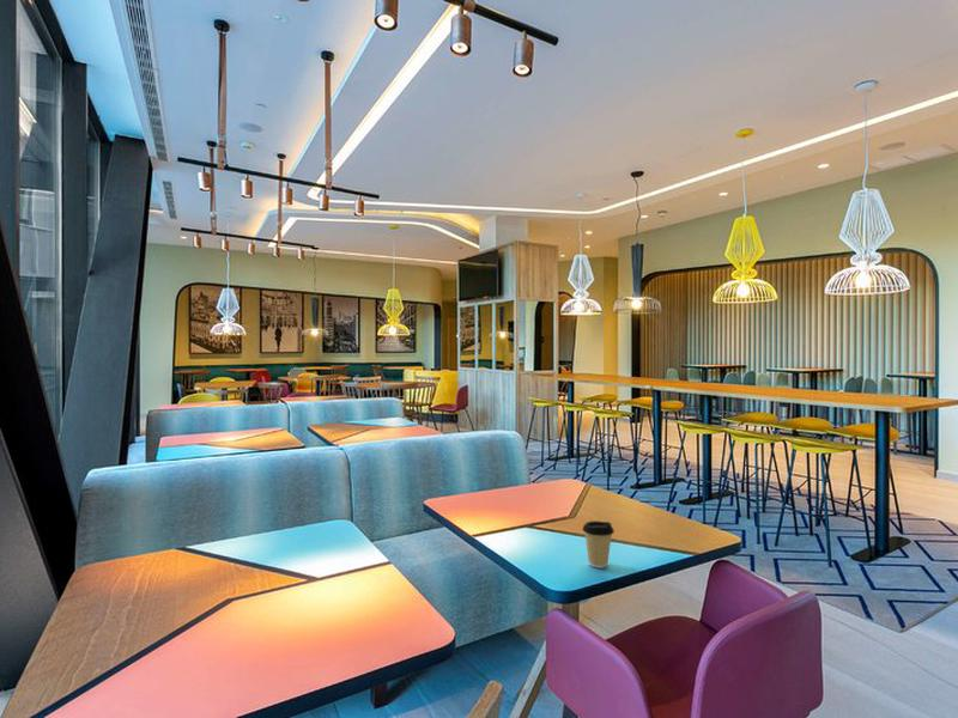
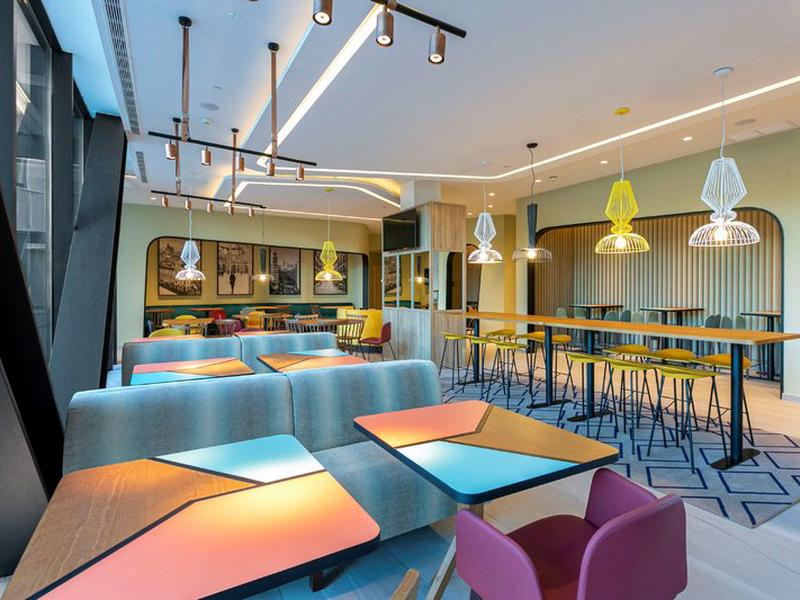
- coffee cup [581,519,616,570]
